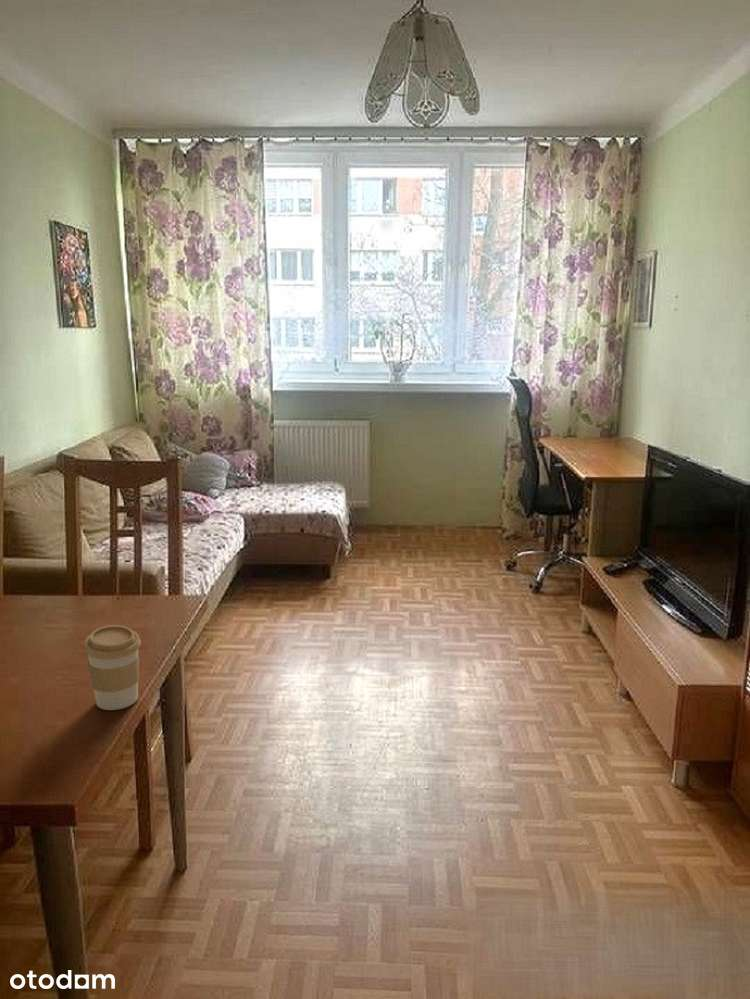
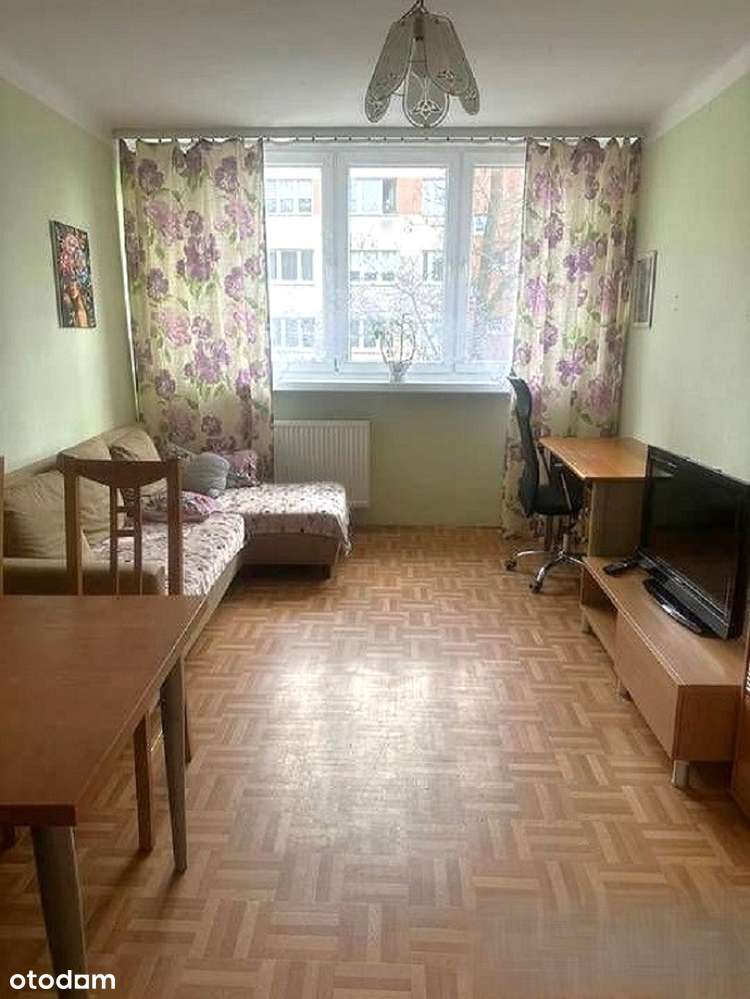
- coffee cup [83,624,142,711]
